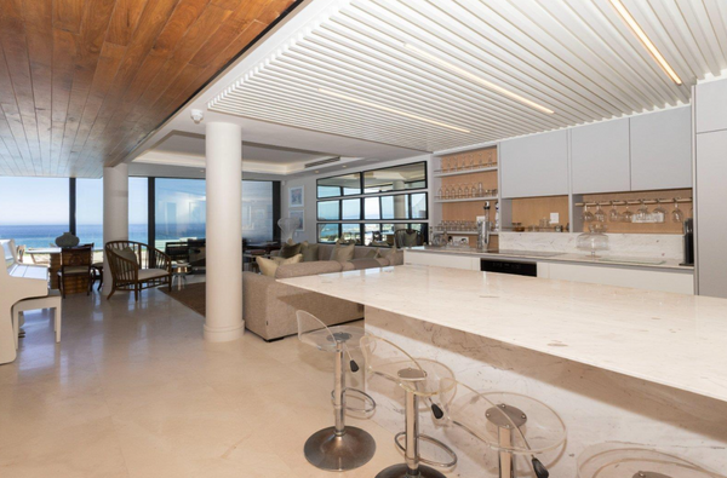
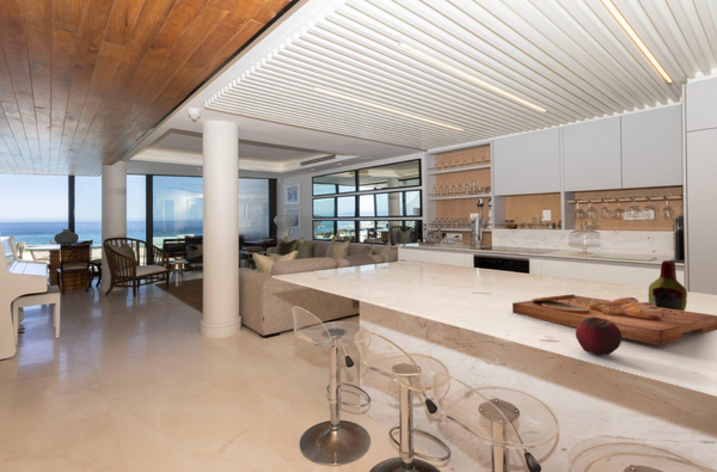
+ fruit [575,317,623,356]
+ cutting board [511,293,717,347]
+ bottle [648,259,688,311]
